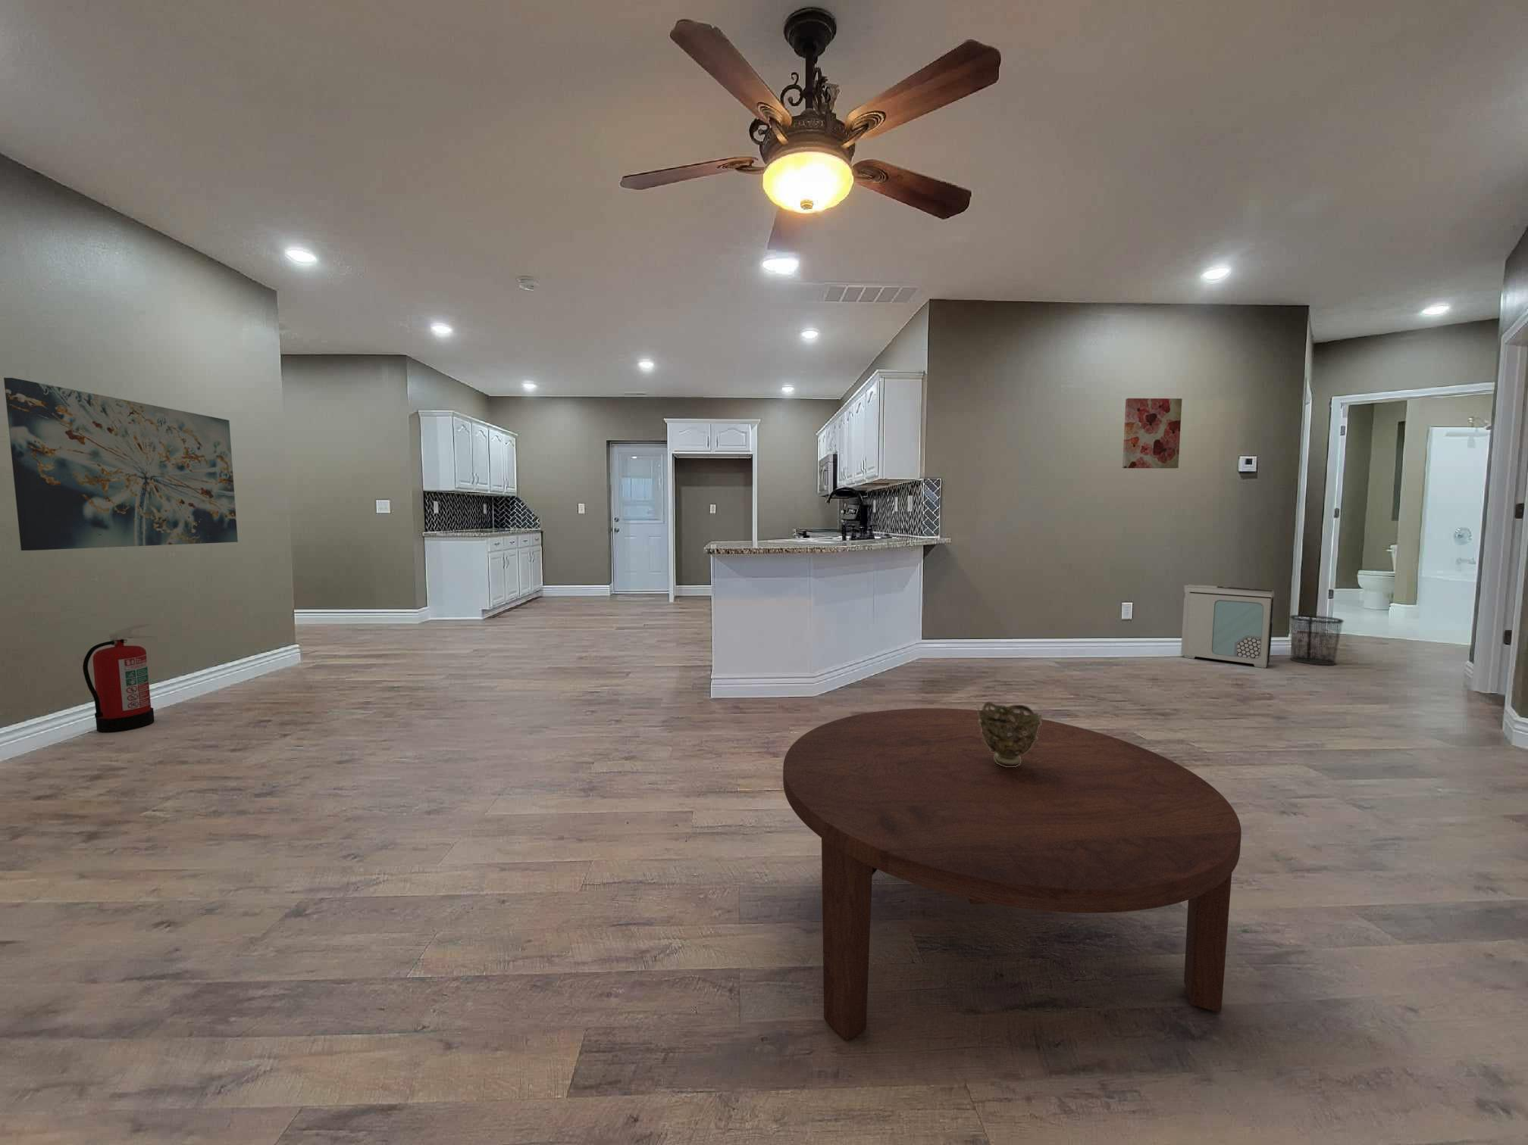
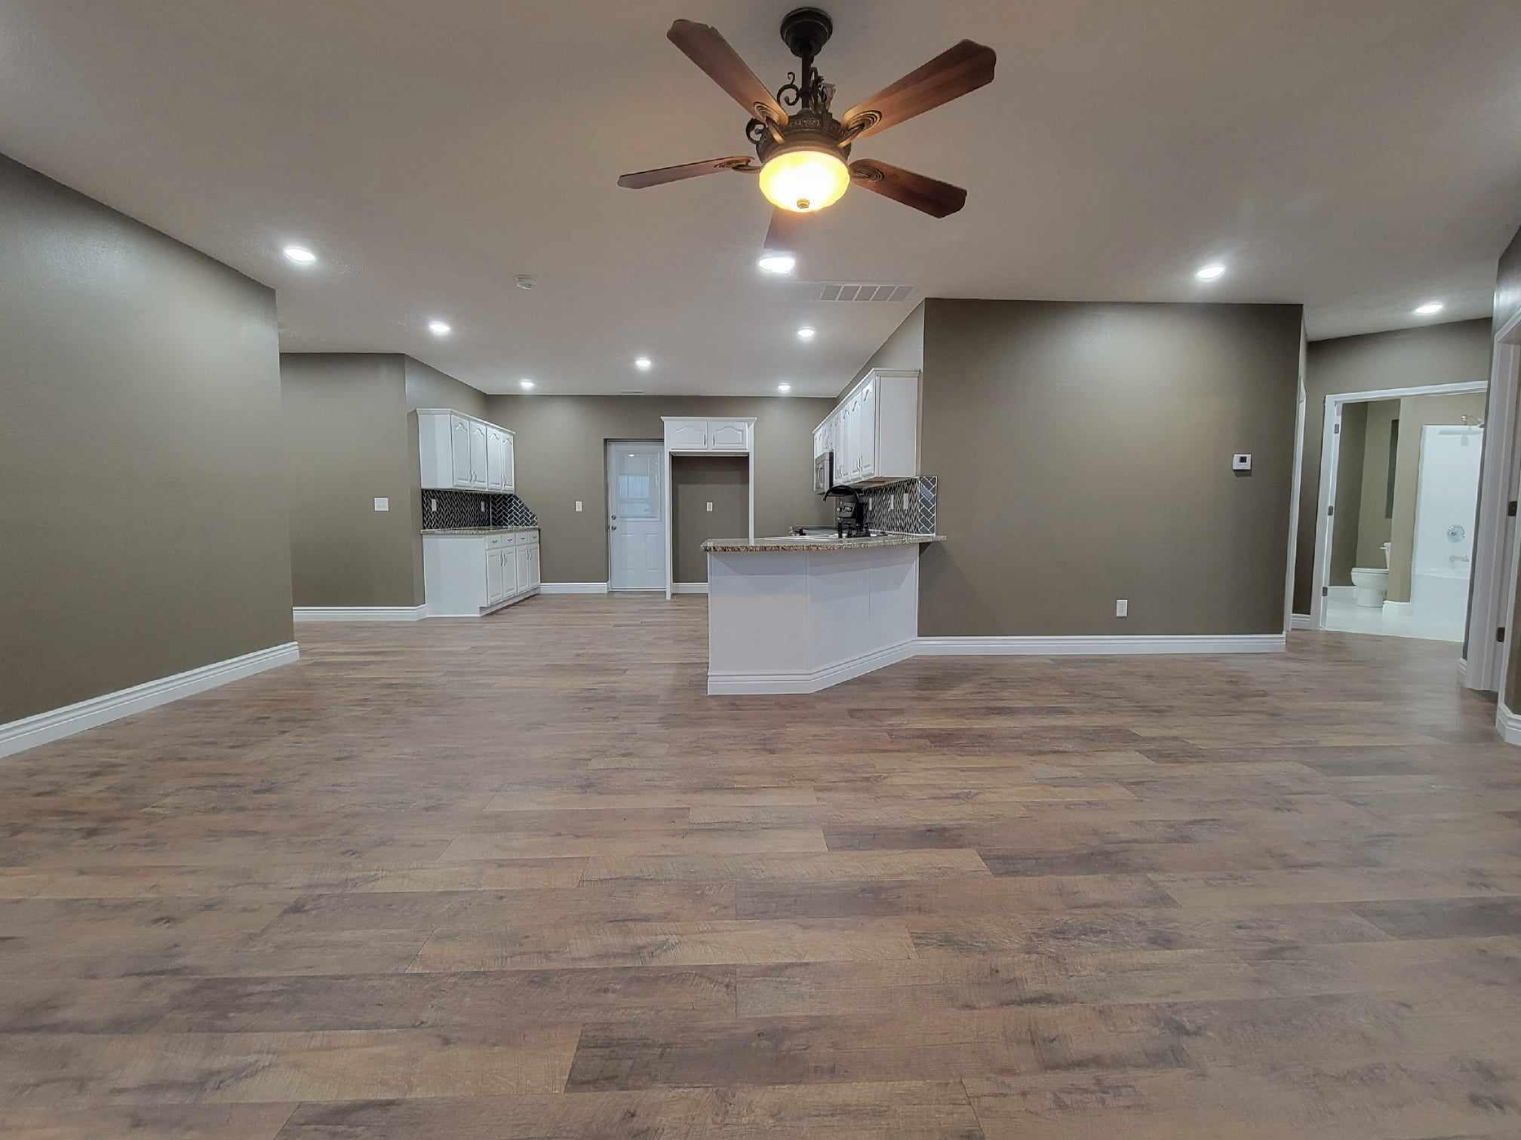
- coffee table [782,707,1243,1040]
- decorative bowl [976,701,1043,767]
- air purifier [1180,583,1275,669]
- fire extinguisher [82,623,155,732]
- waste bin [1287,615,1345,665]
- wall art [1121,398,1183,469]
- wall art [4,378,238,551]
